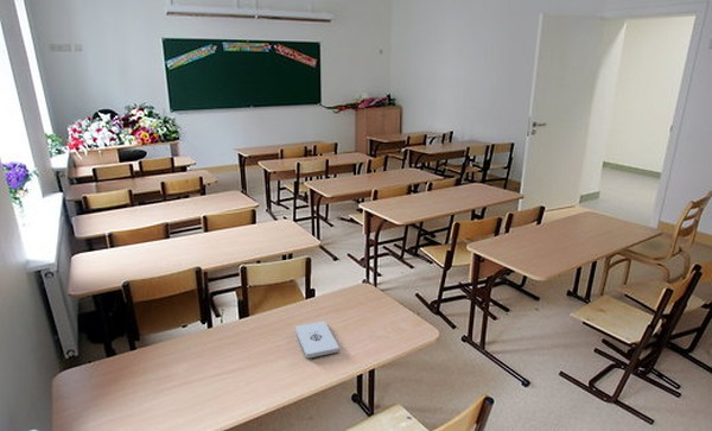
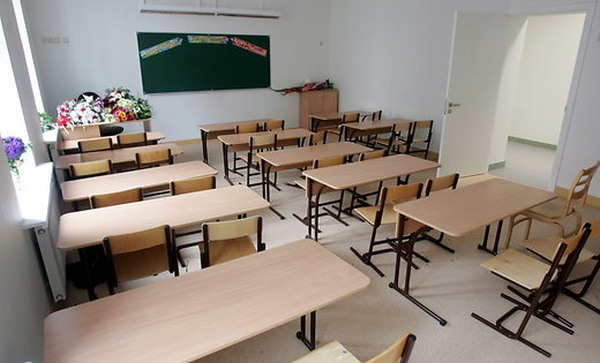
- notepad [294,319,341,359]
